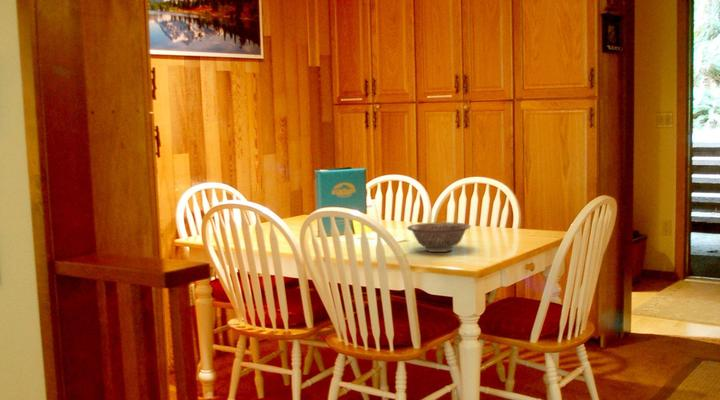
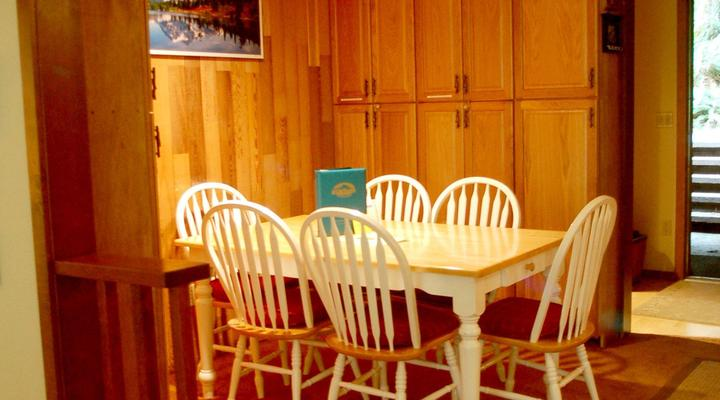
- decorative bowl [406,221,472,253]
